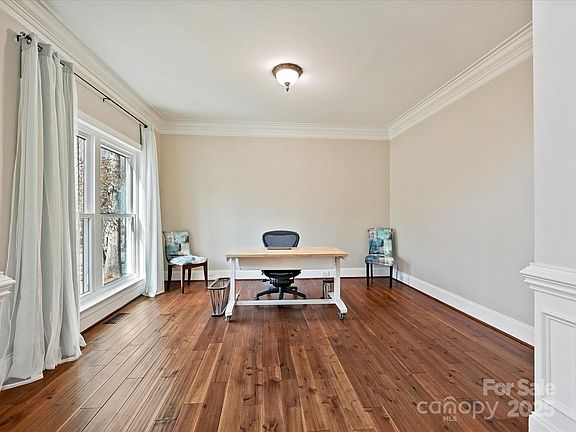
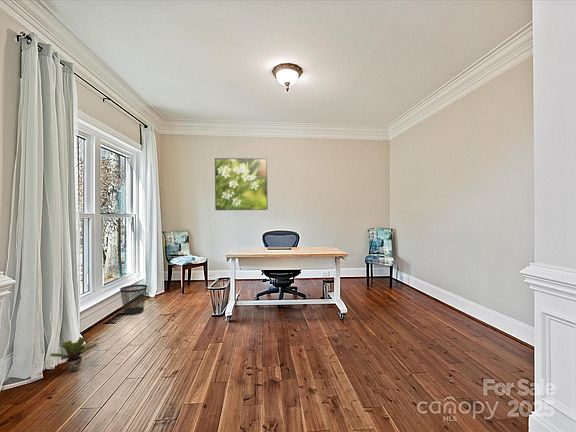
+ potted plant [49,337,98,373]
+ wastebasket [119,284,148,316]
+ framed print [214,157,269,211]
